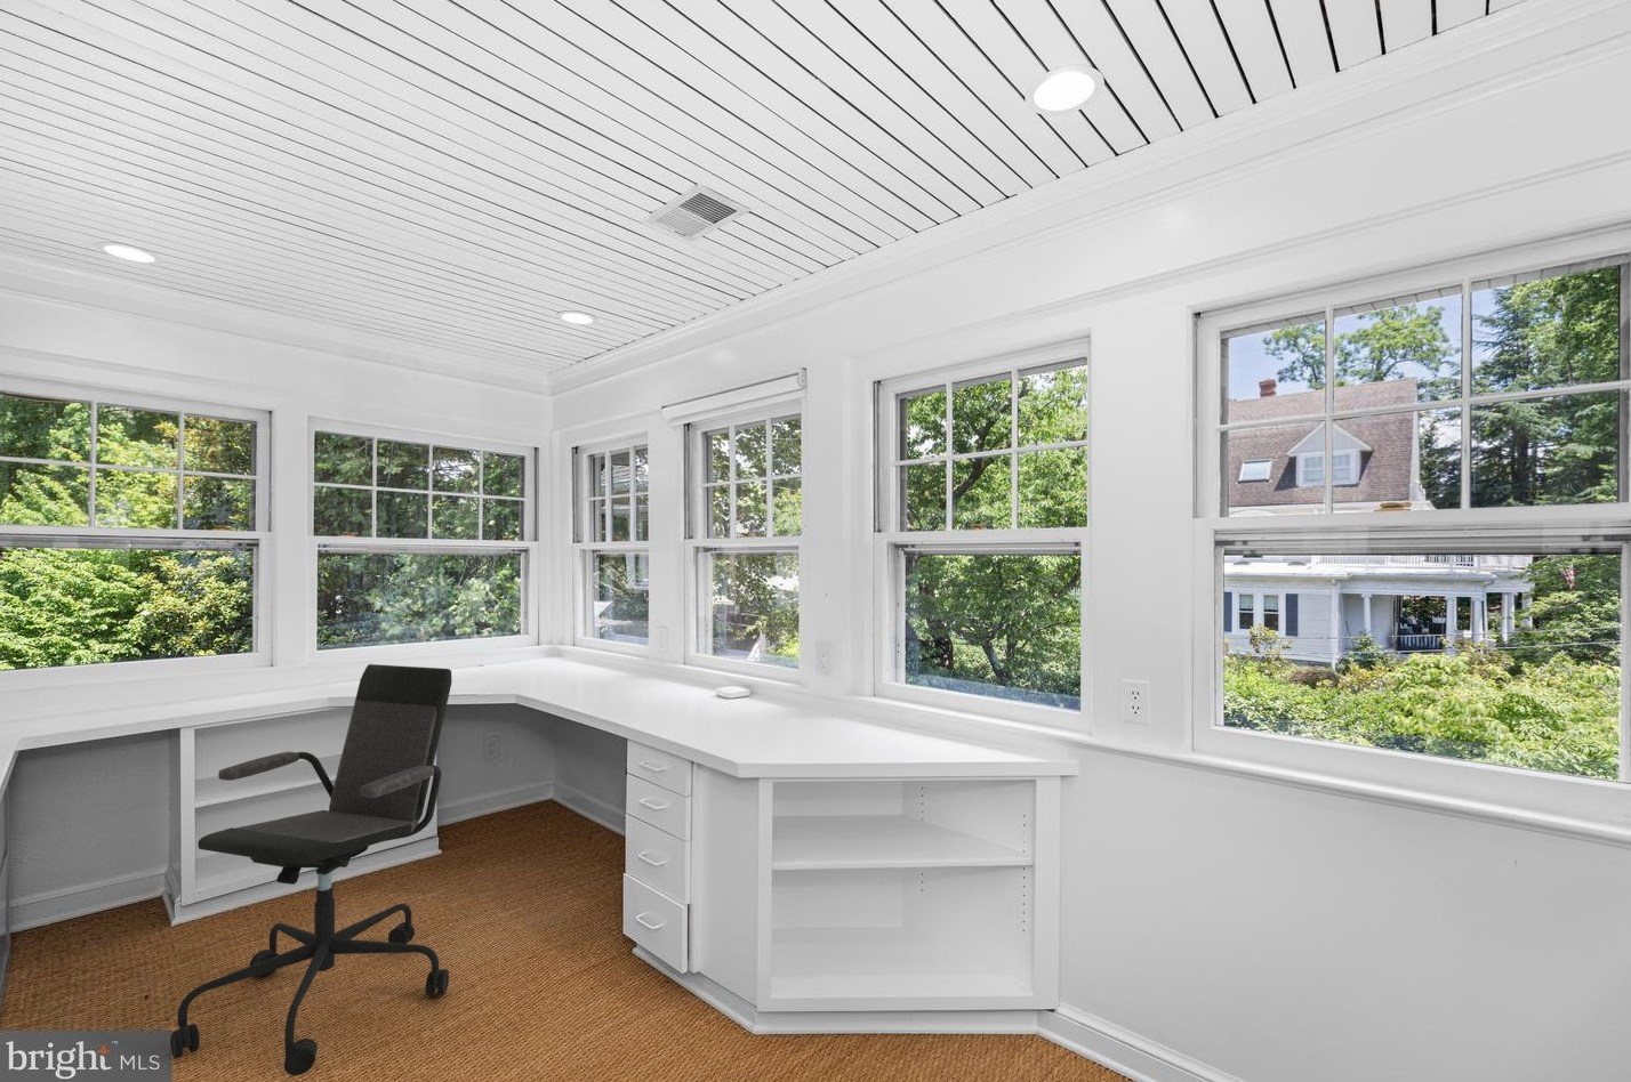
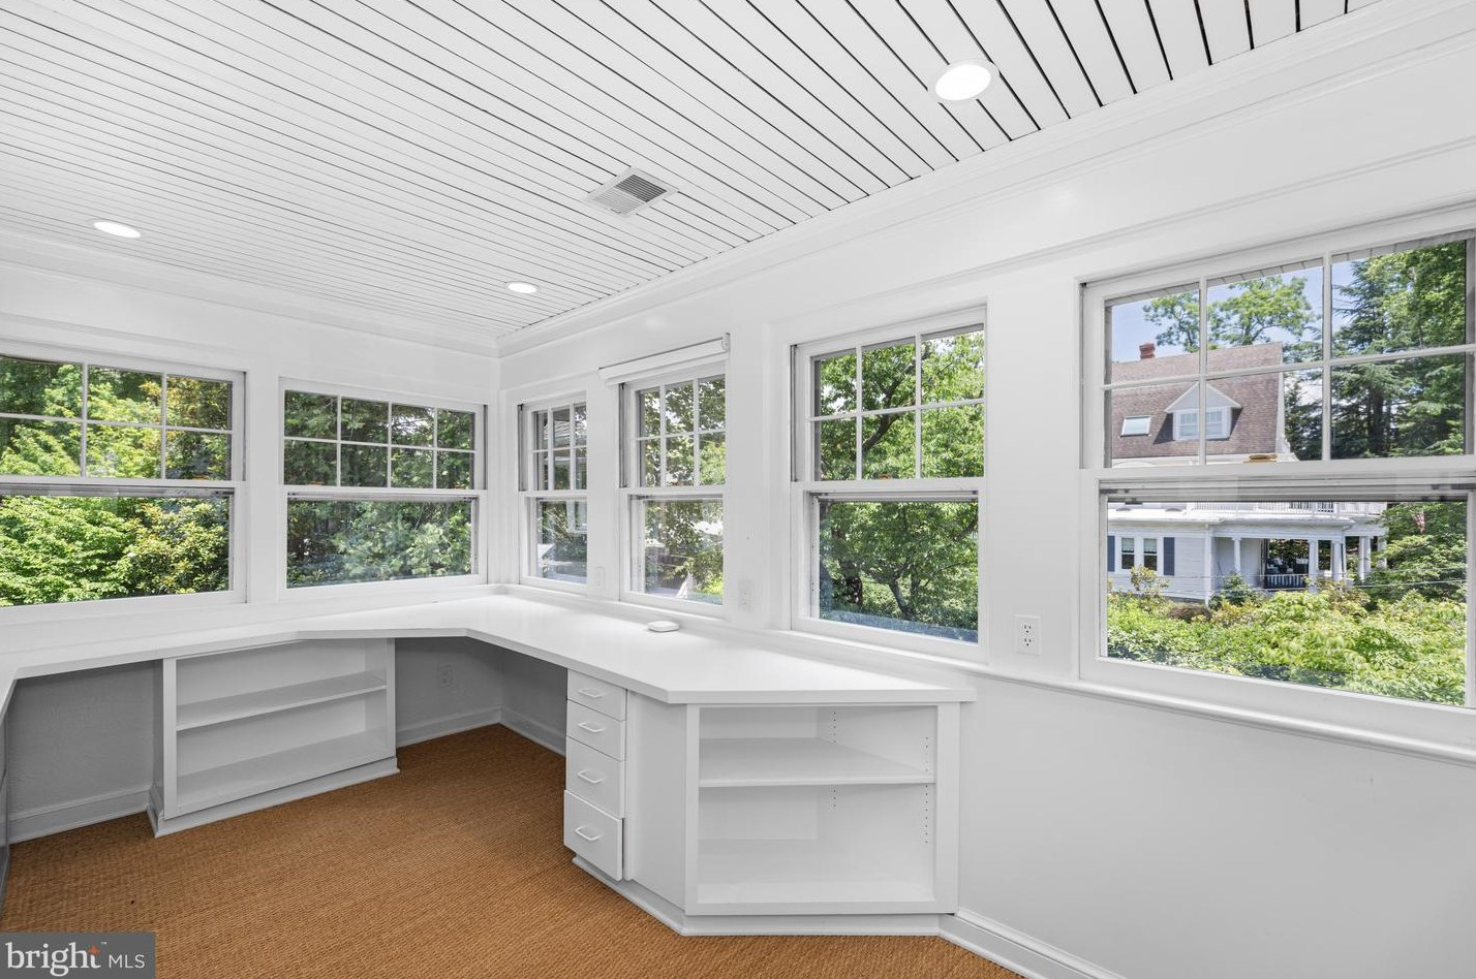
- office chair [169,663,453,1076]
